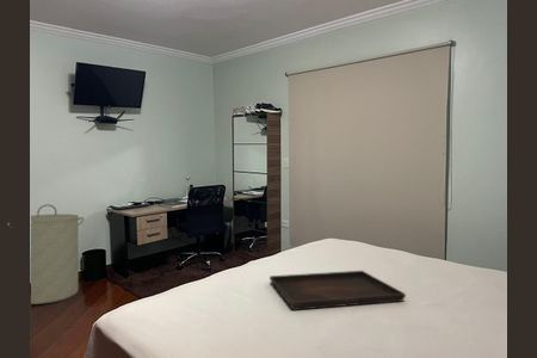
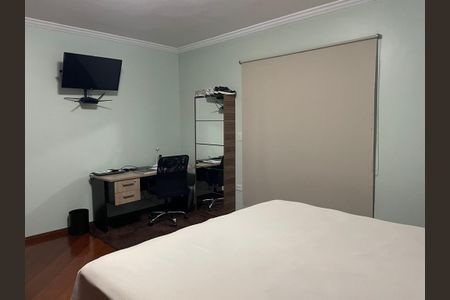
- laundry hamper [6,203,85,305]
- serving tray [268,270,407,311]
